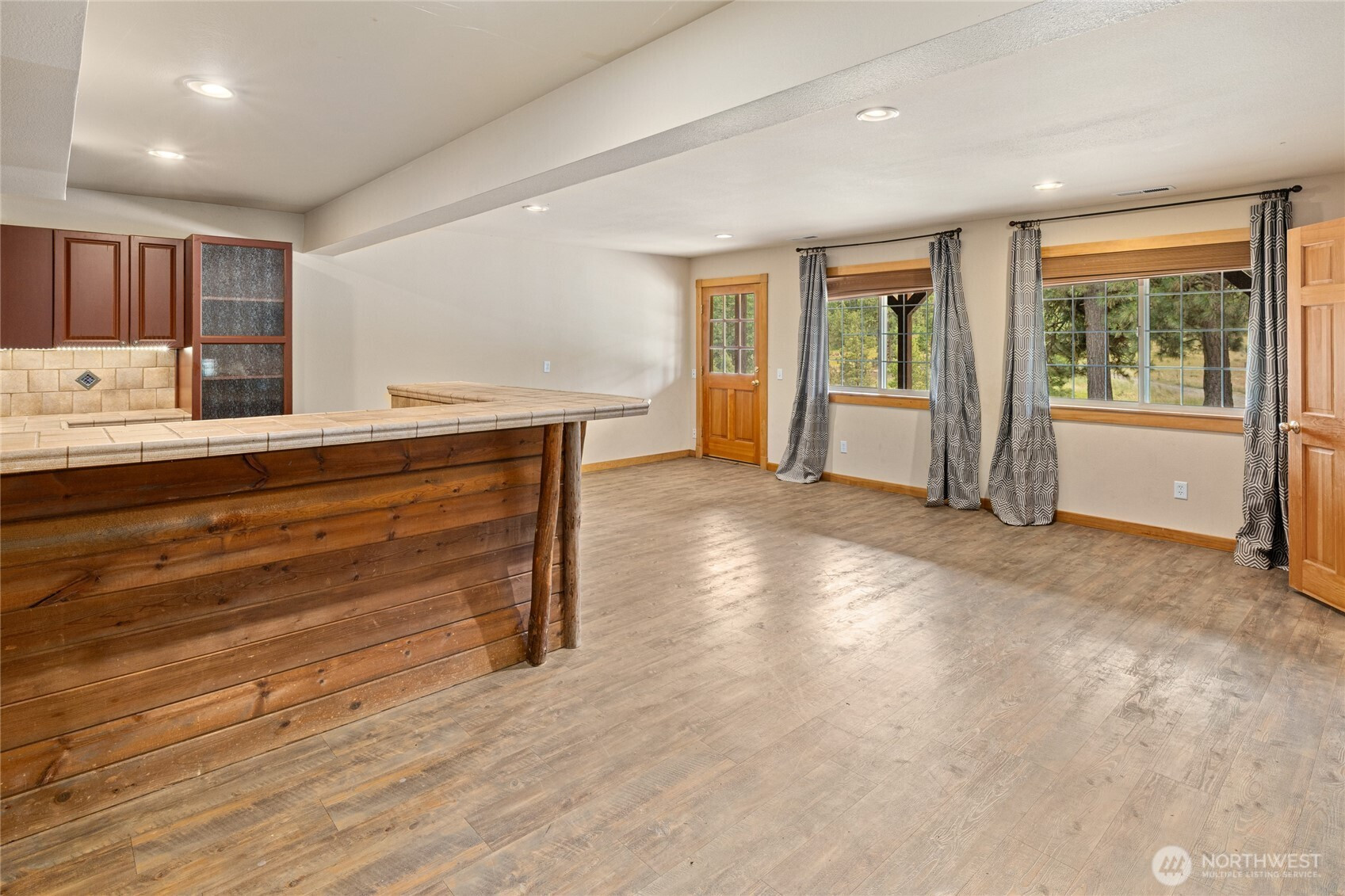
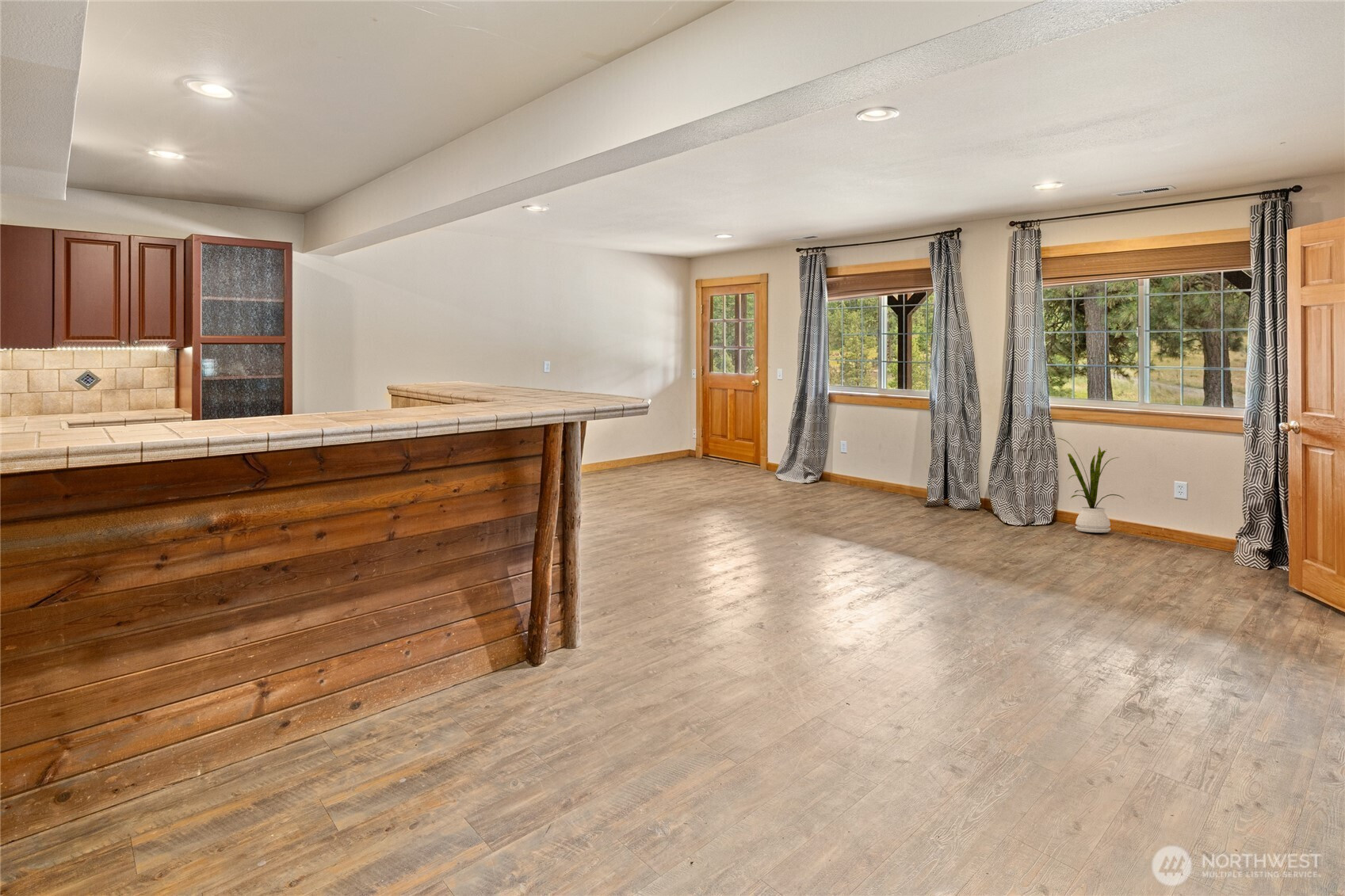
+ house plant [1057,437,1125,533]
